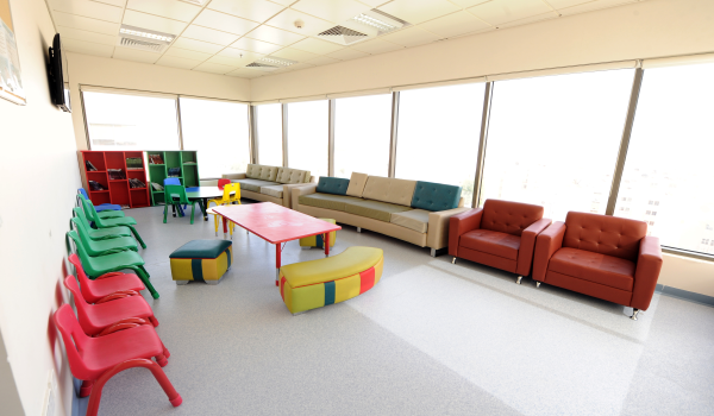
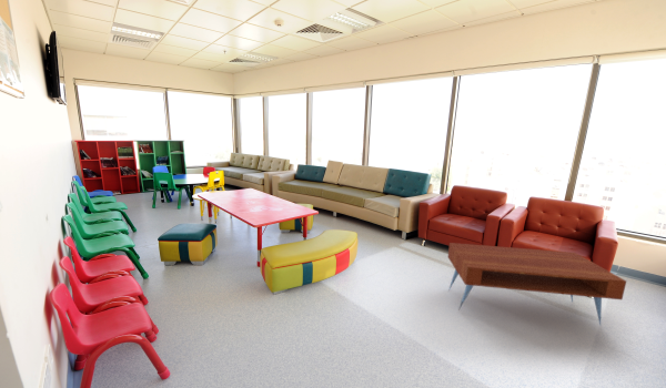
+ coffee table [447,242,627,326]
